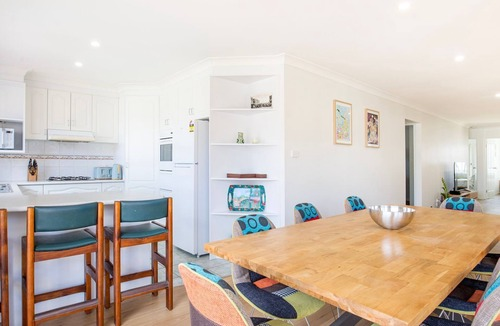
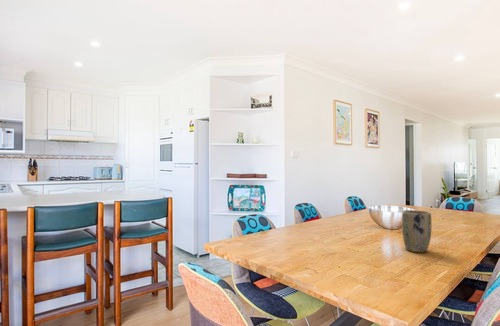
+ plant pot [401,209,432,253]
